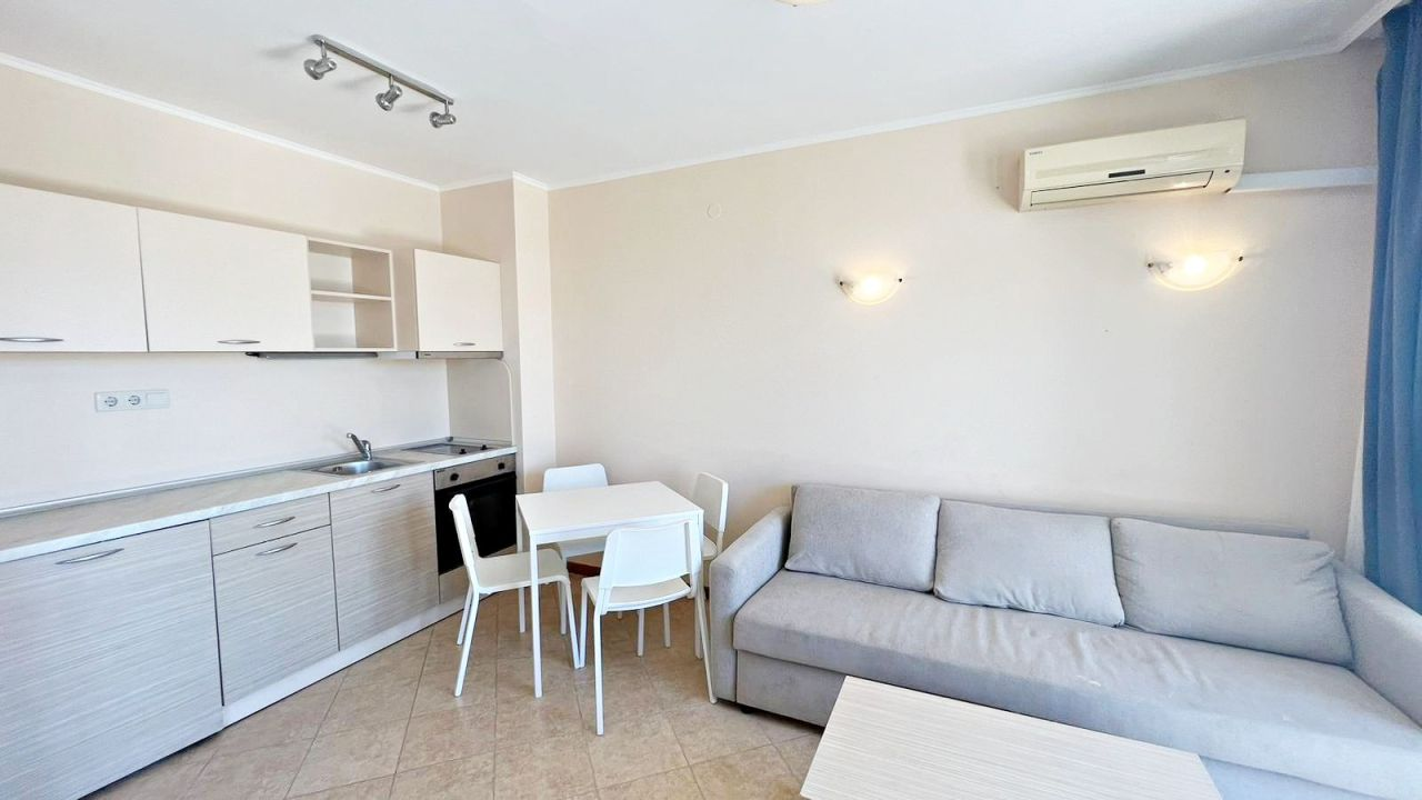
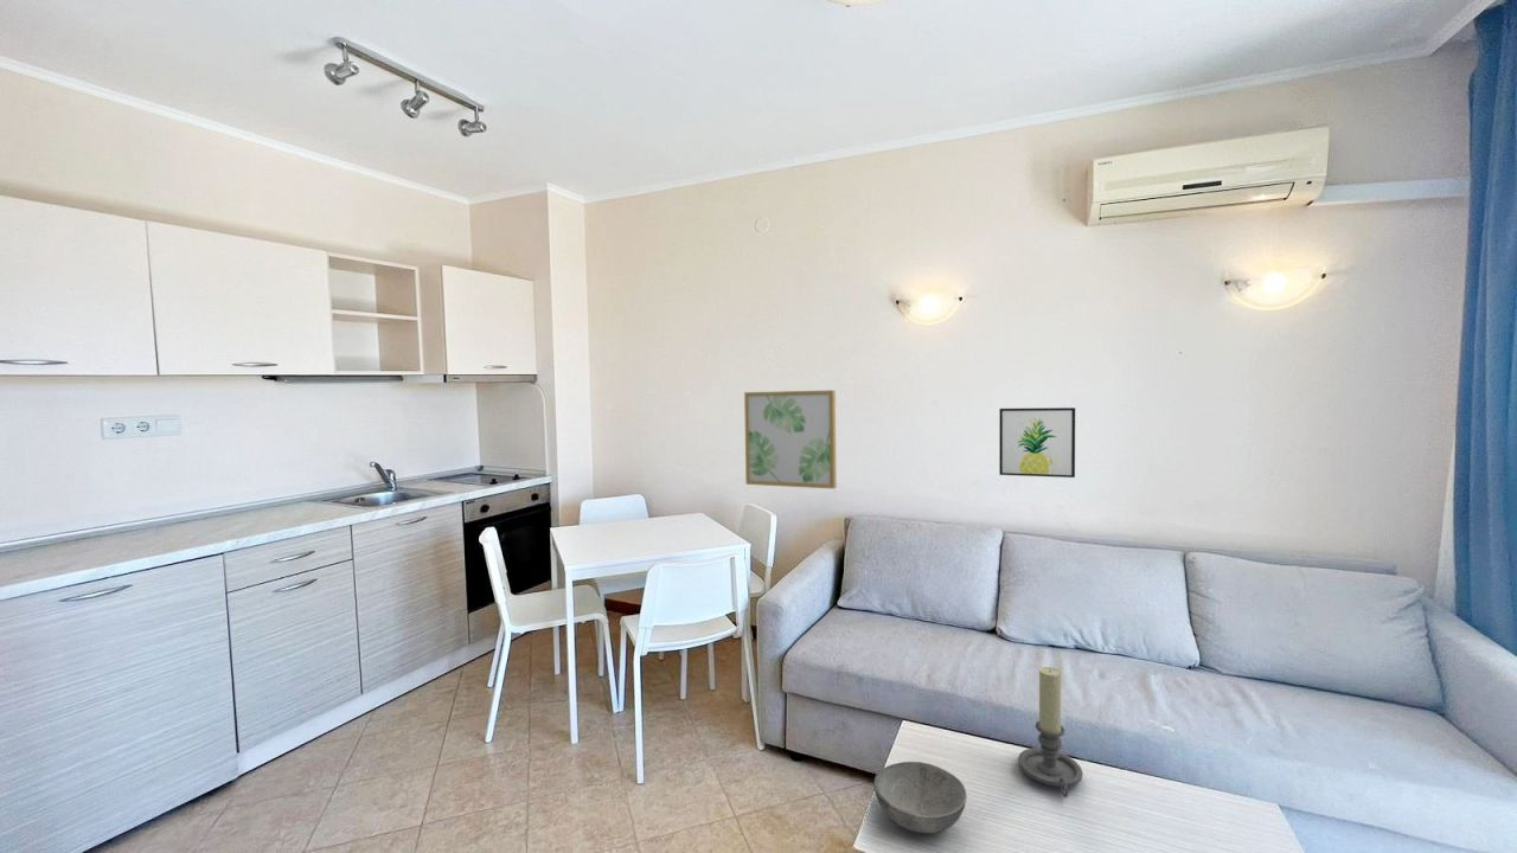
+ wall art [998,406,1076,479]
+ candle holder [1017,666,1084,799]
+ bowl [872,761,968,834]
+ wall art [743,389,838,490]
